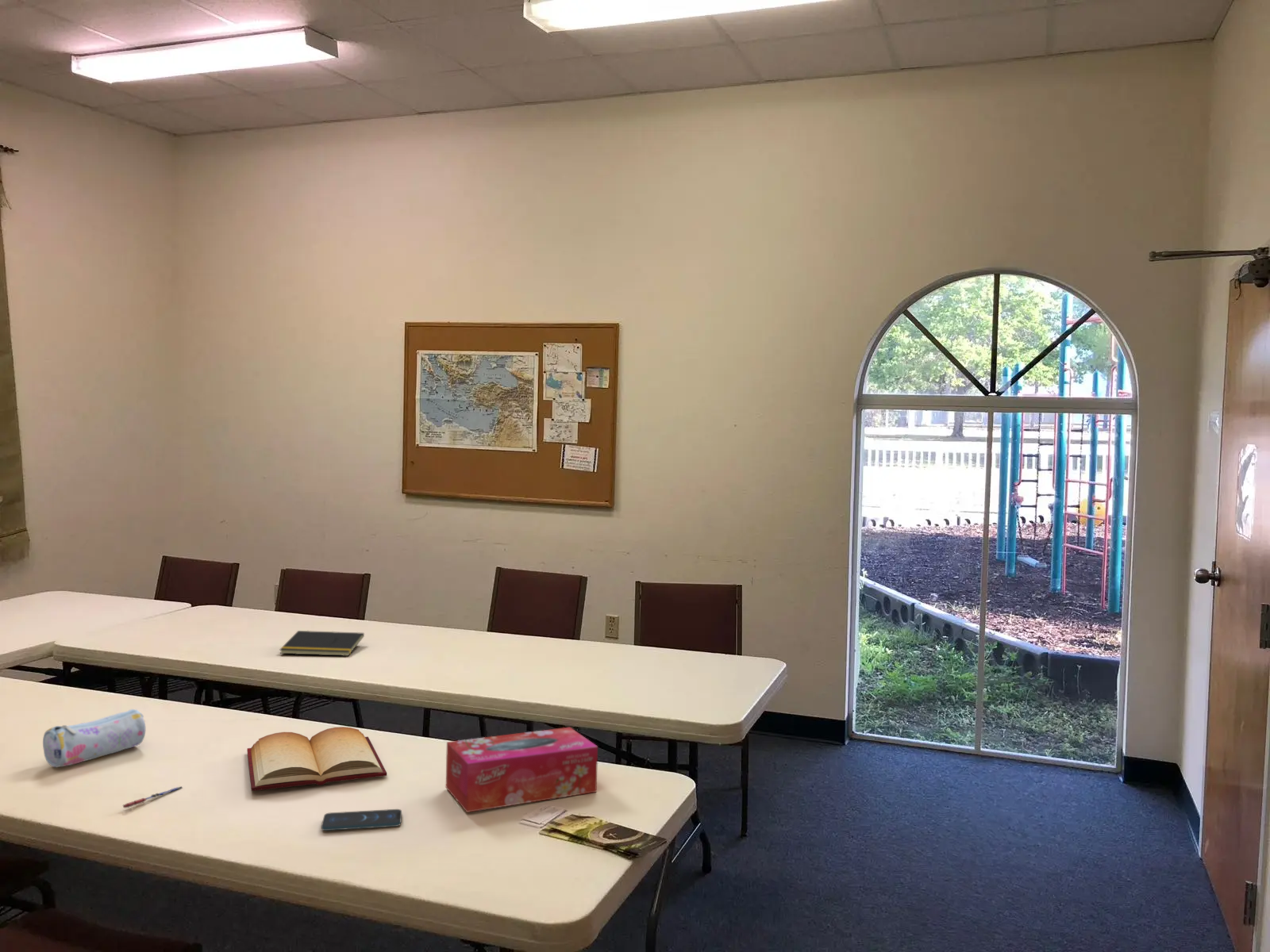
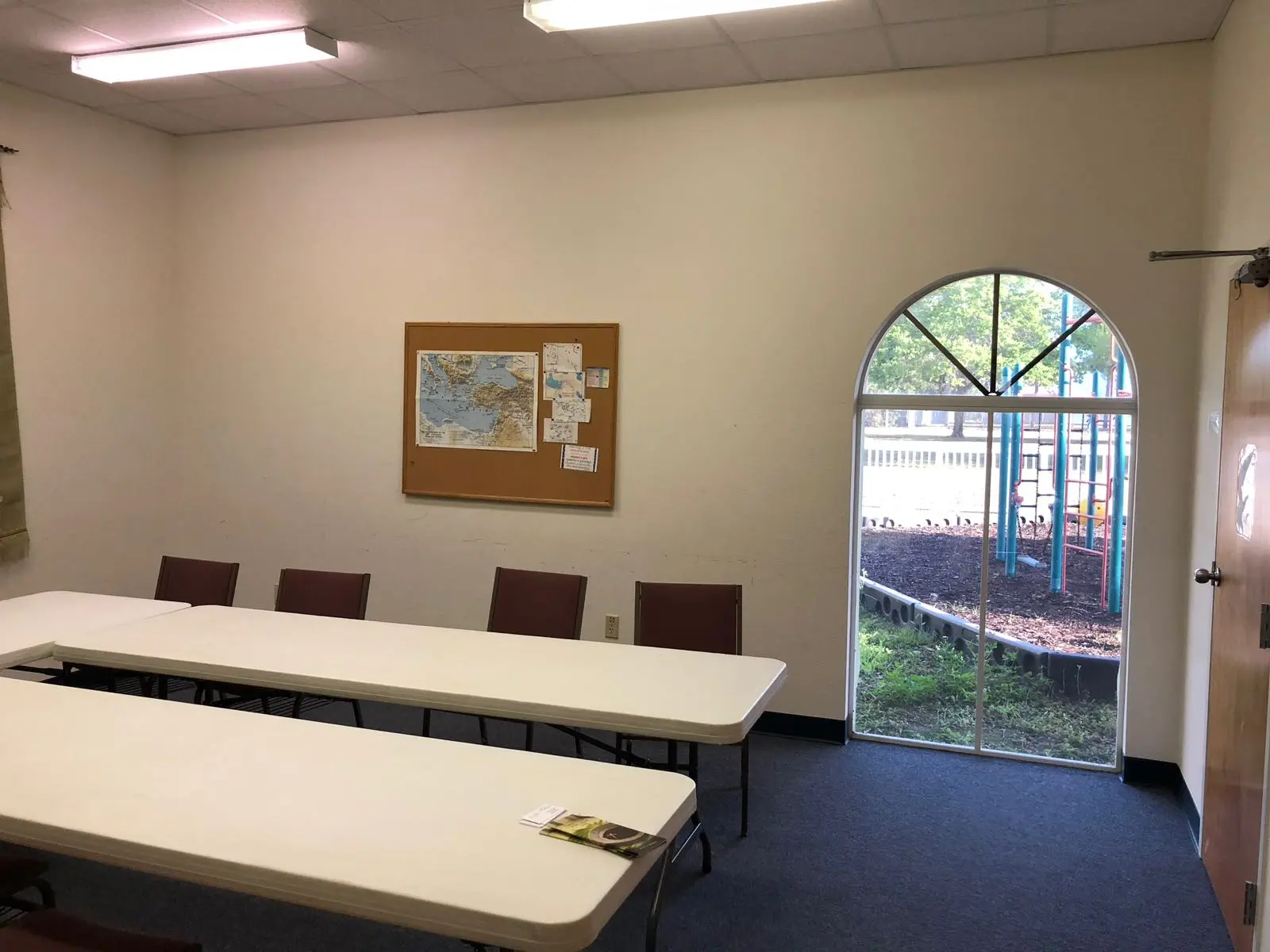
- bible [246,726,387,792]
- notepad [279,630,365,657]
- pen [122,785,183,809]
- smartphone [321,808,402,831]
- pencil case [42,708,146,768]
- tissue box [445,727,598,813]
